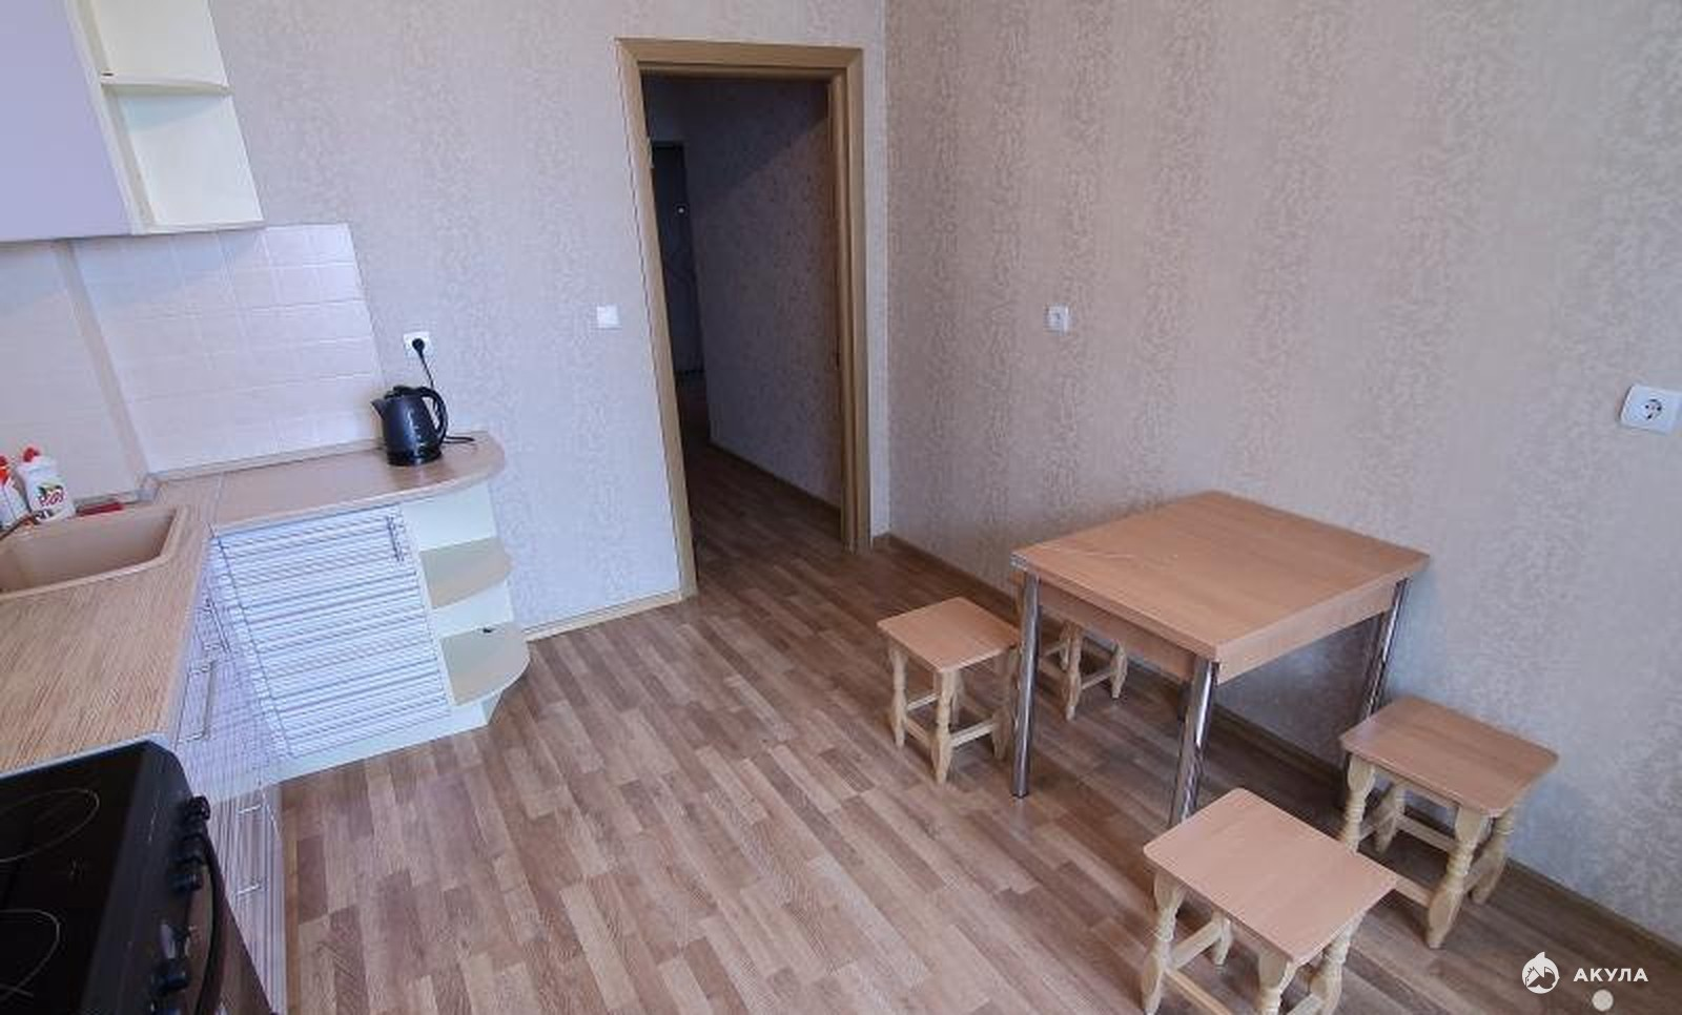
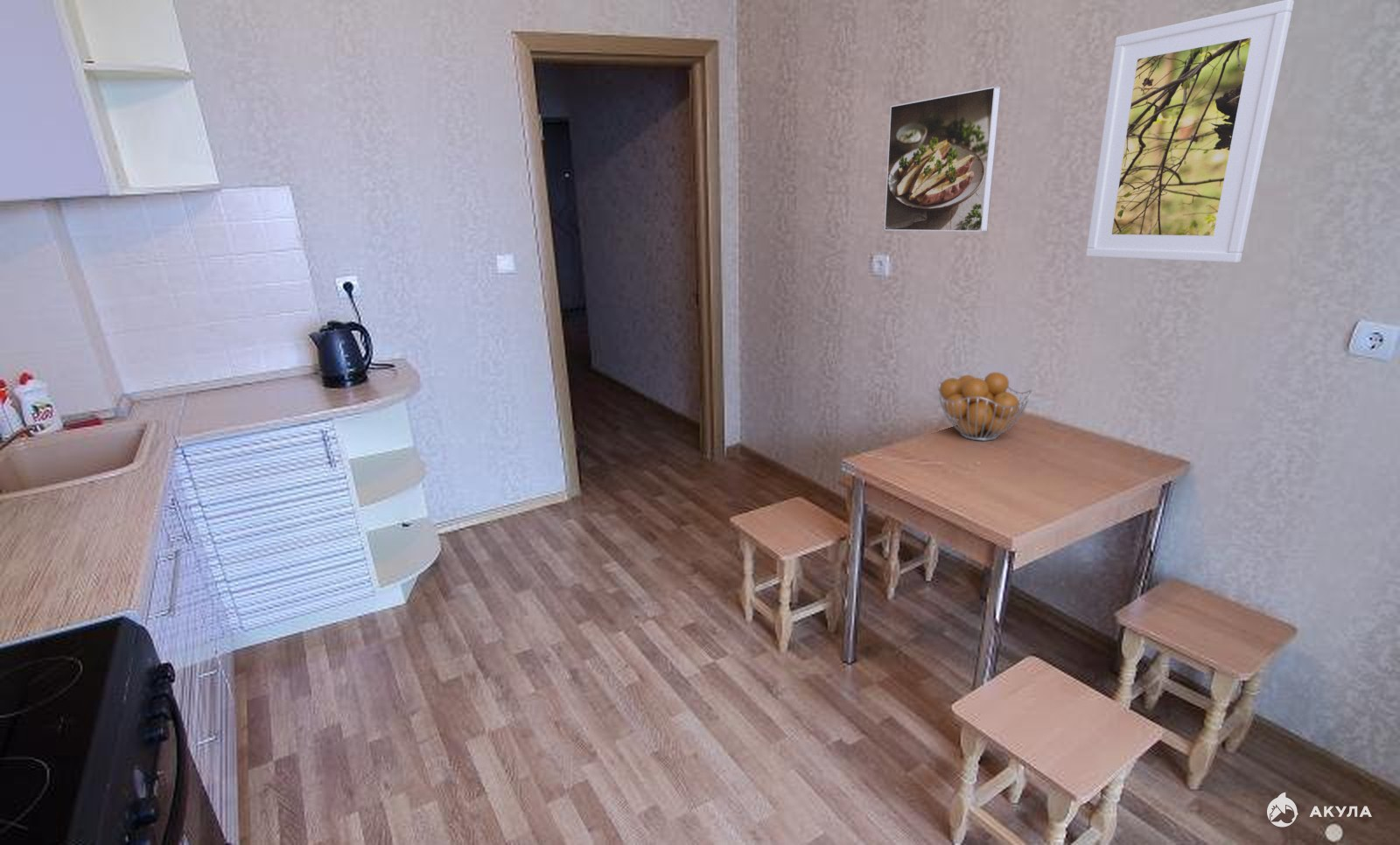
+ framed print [884,86,1002,233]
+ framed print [1085,0,1294,263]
+ fruit basket [936,372,1033,442]
